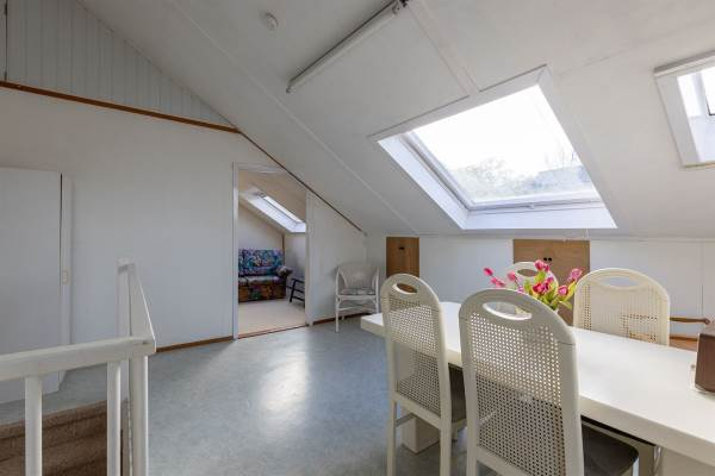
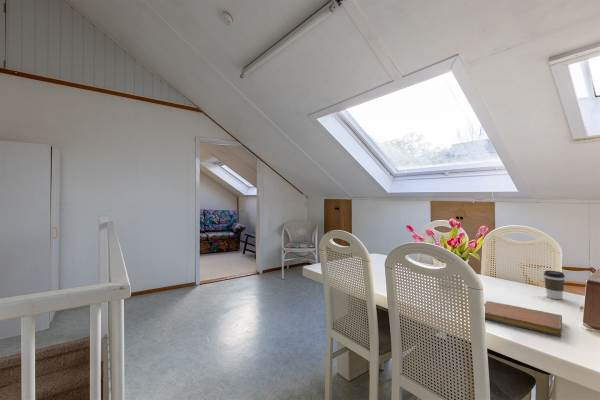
+ notebook [483,300,563,337]
+ coffee cup [543,270,566,300]
